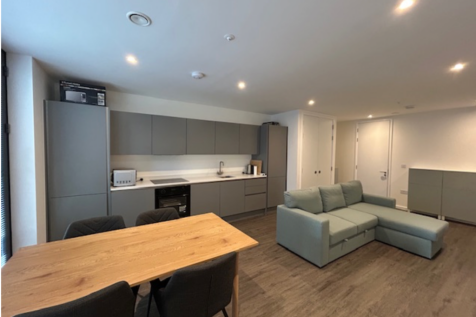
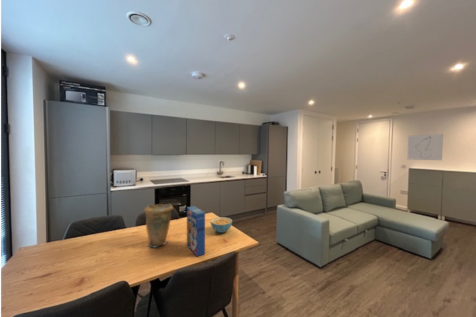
+ wall art [407,133,444,161]
+ cereal box [186,205,206,257]
+ cereal bowl [210,216,233,234]
+ vase [143,203,174,249]
